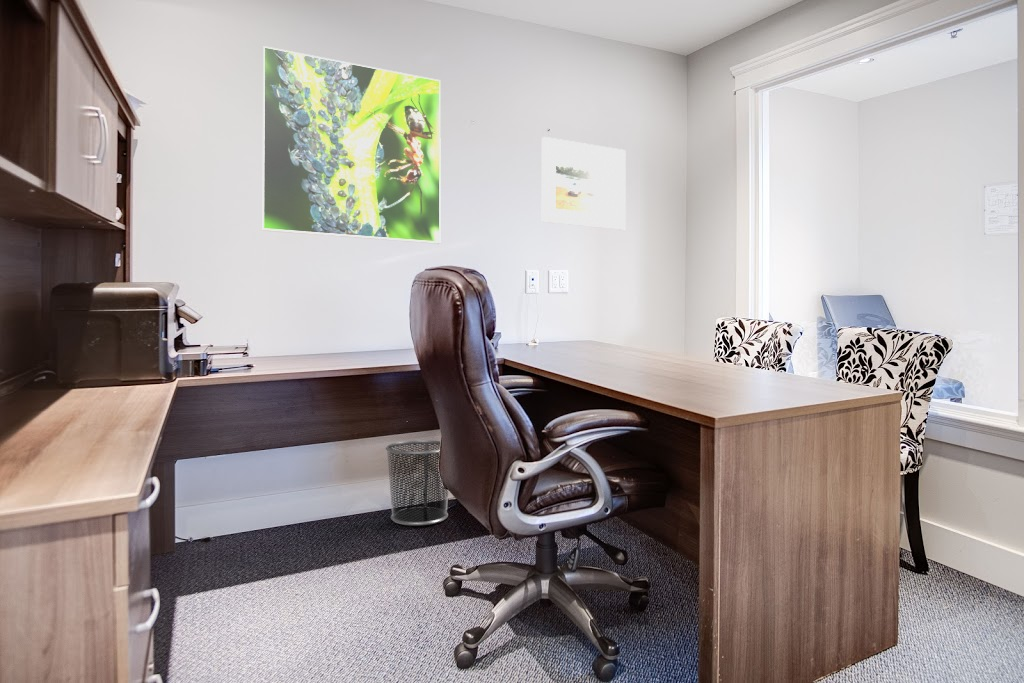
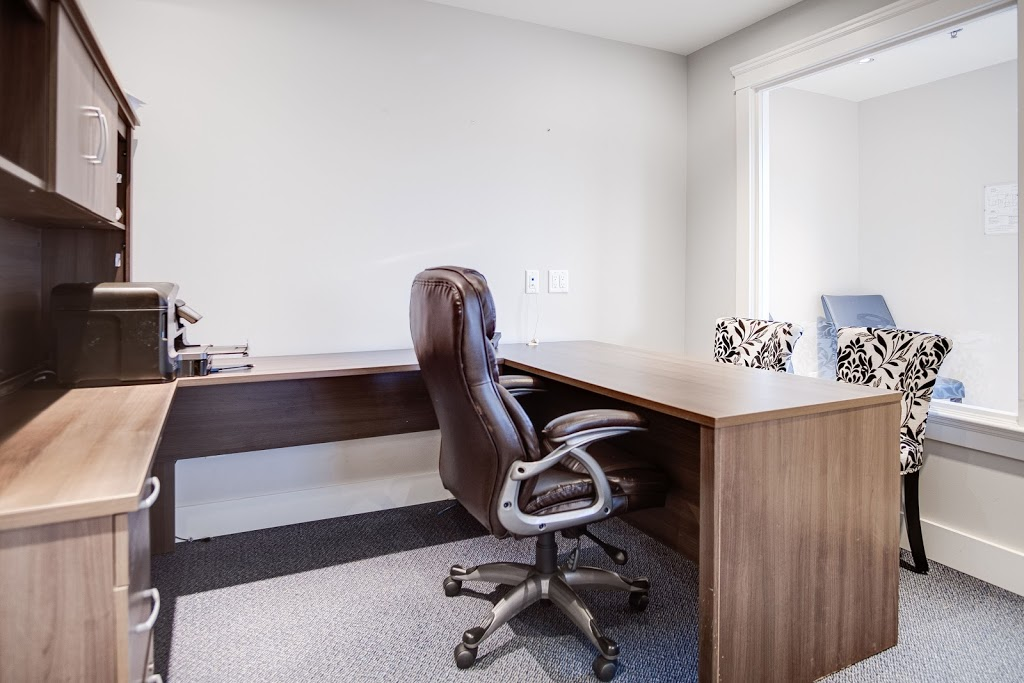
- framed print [262,45,442,245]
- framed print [541,136,627,231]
- waste bin [385,440,449,526]
